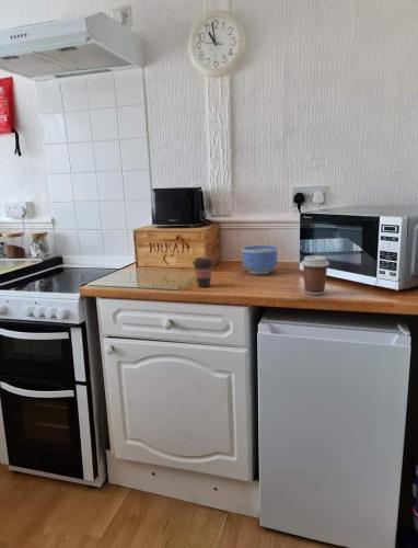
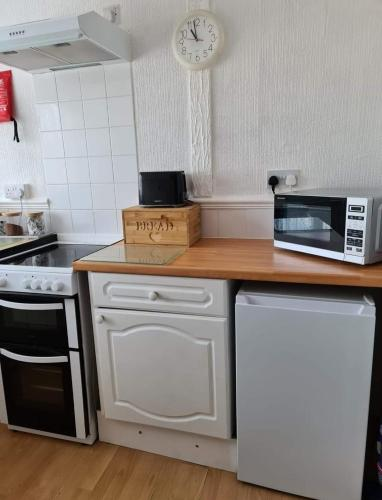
- coffee cup [191,256,214,288]
- bowl [242,244,278,275]
- coffee cup [300,254,330,296]
